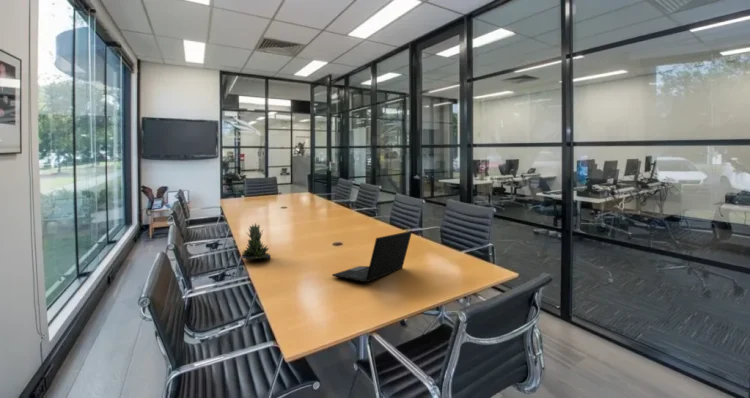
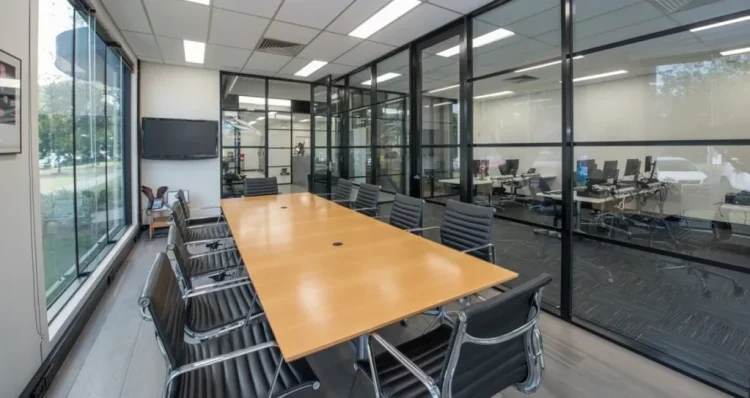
- succulent plant [241,222,272,261]
- laptop [331,230,413,284]
